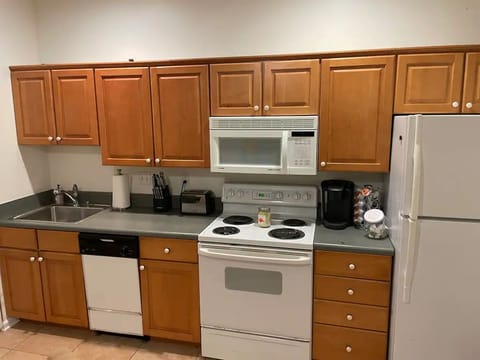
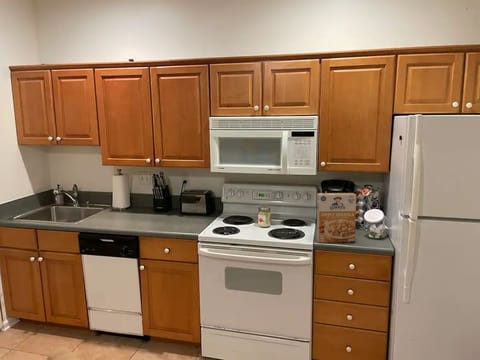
+ cereal box [316,192,357,244]
